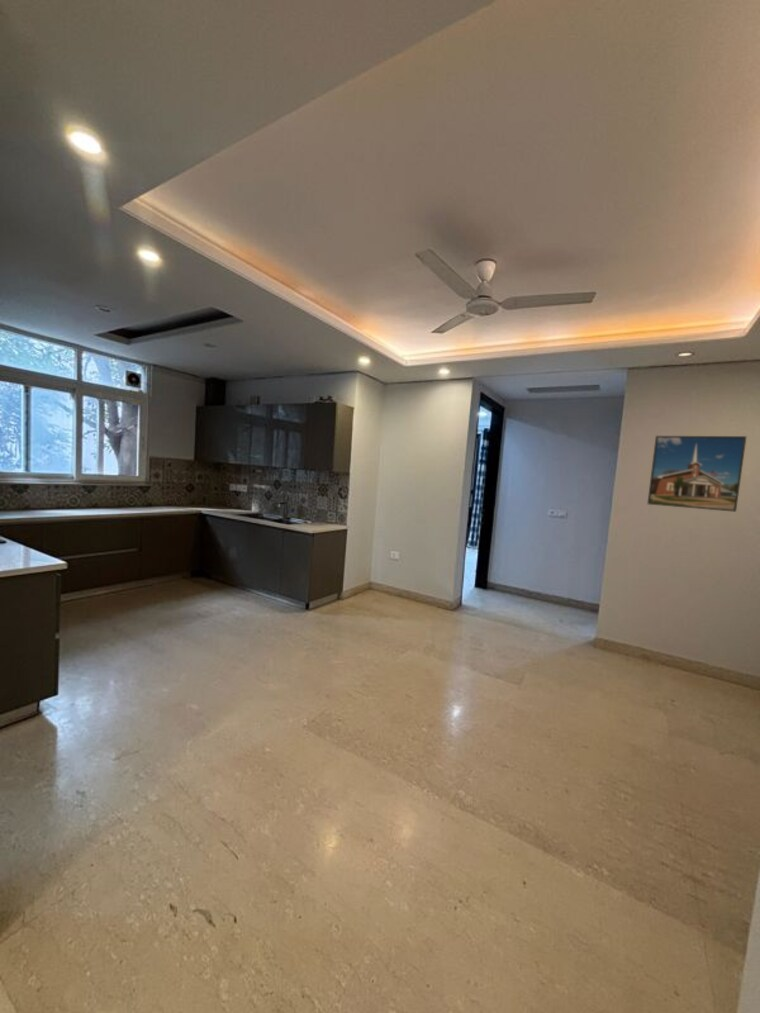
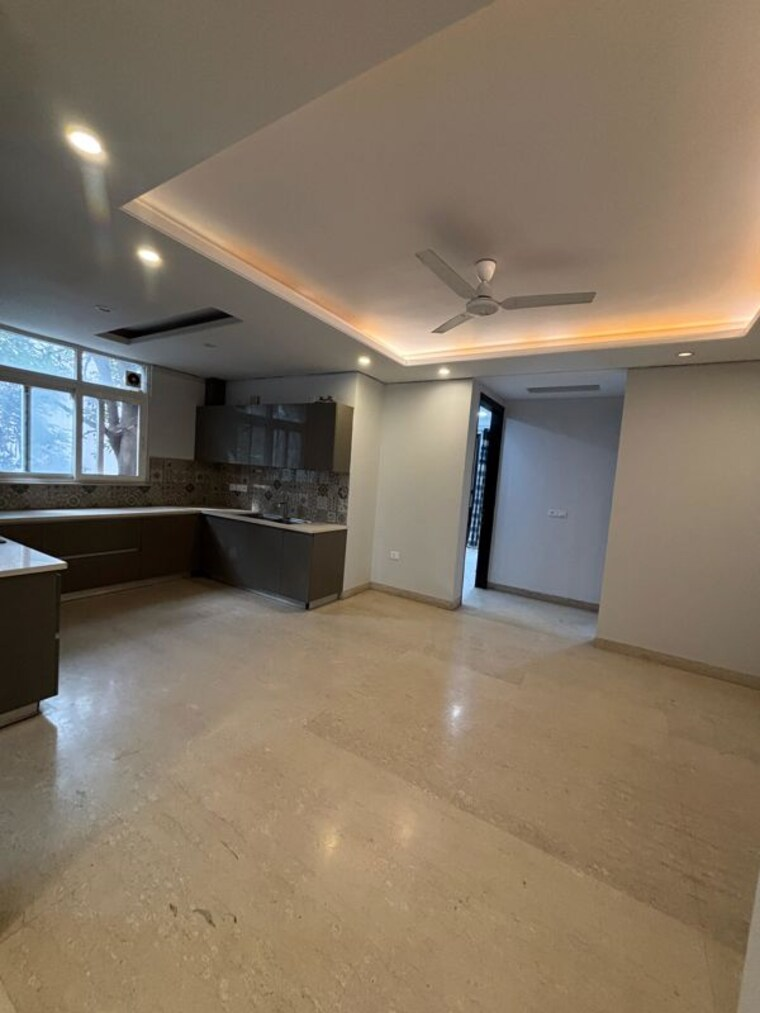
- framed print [646,435,747,513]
